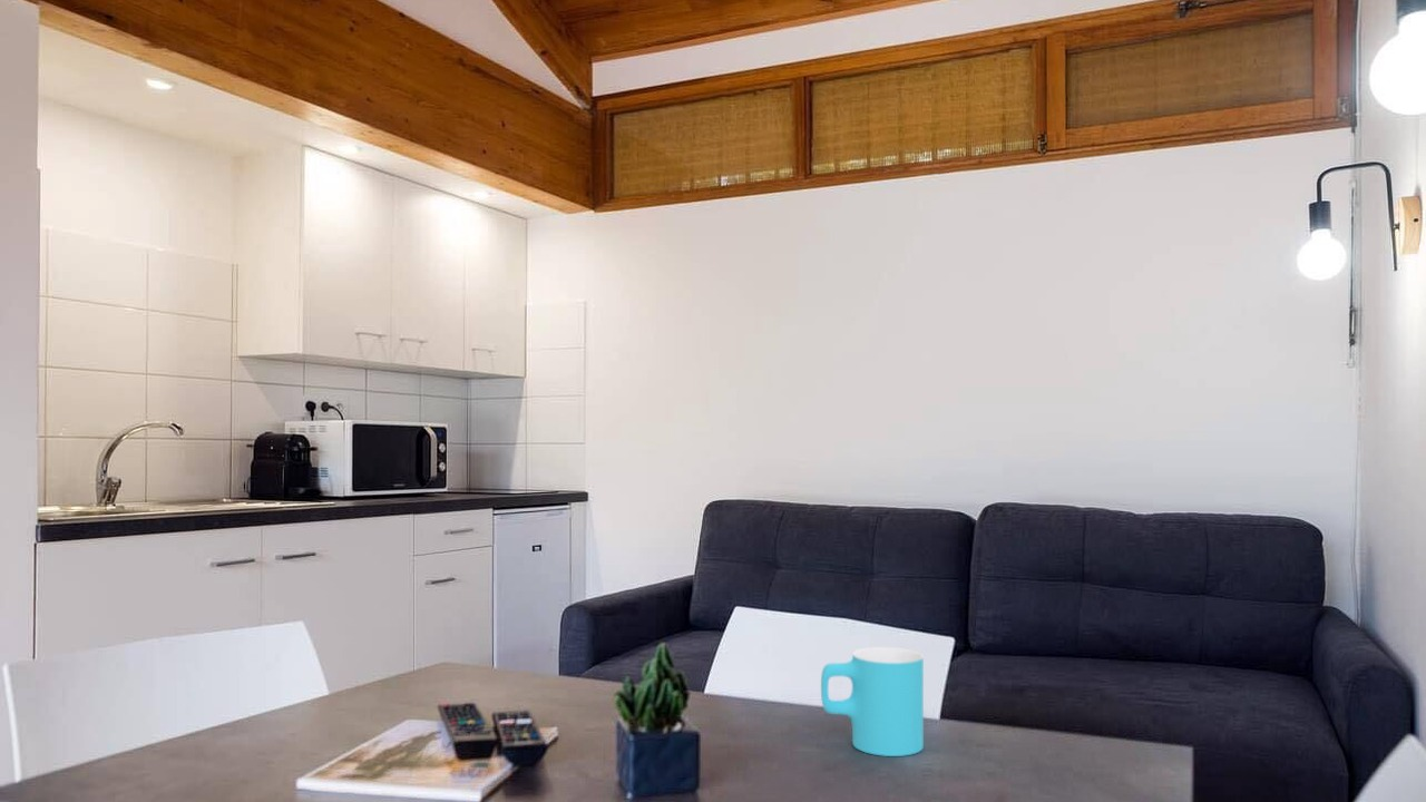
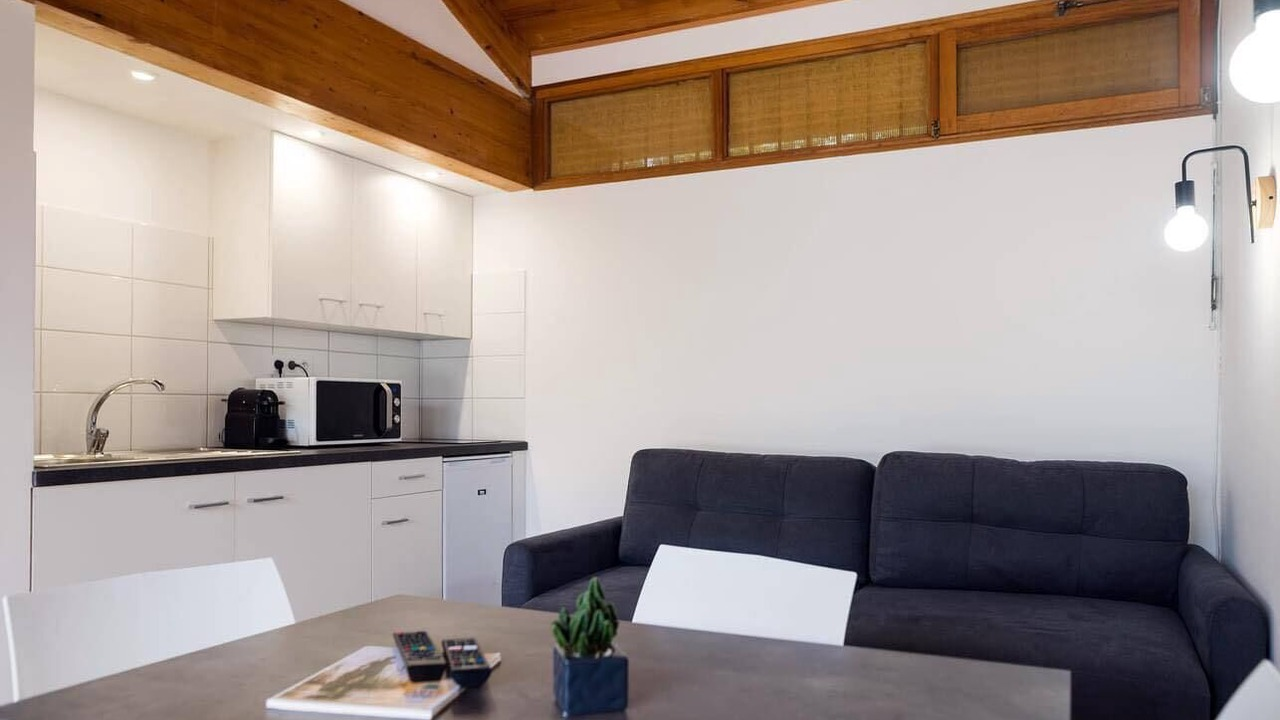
- cup [820,646,925,757]
